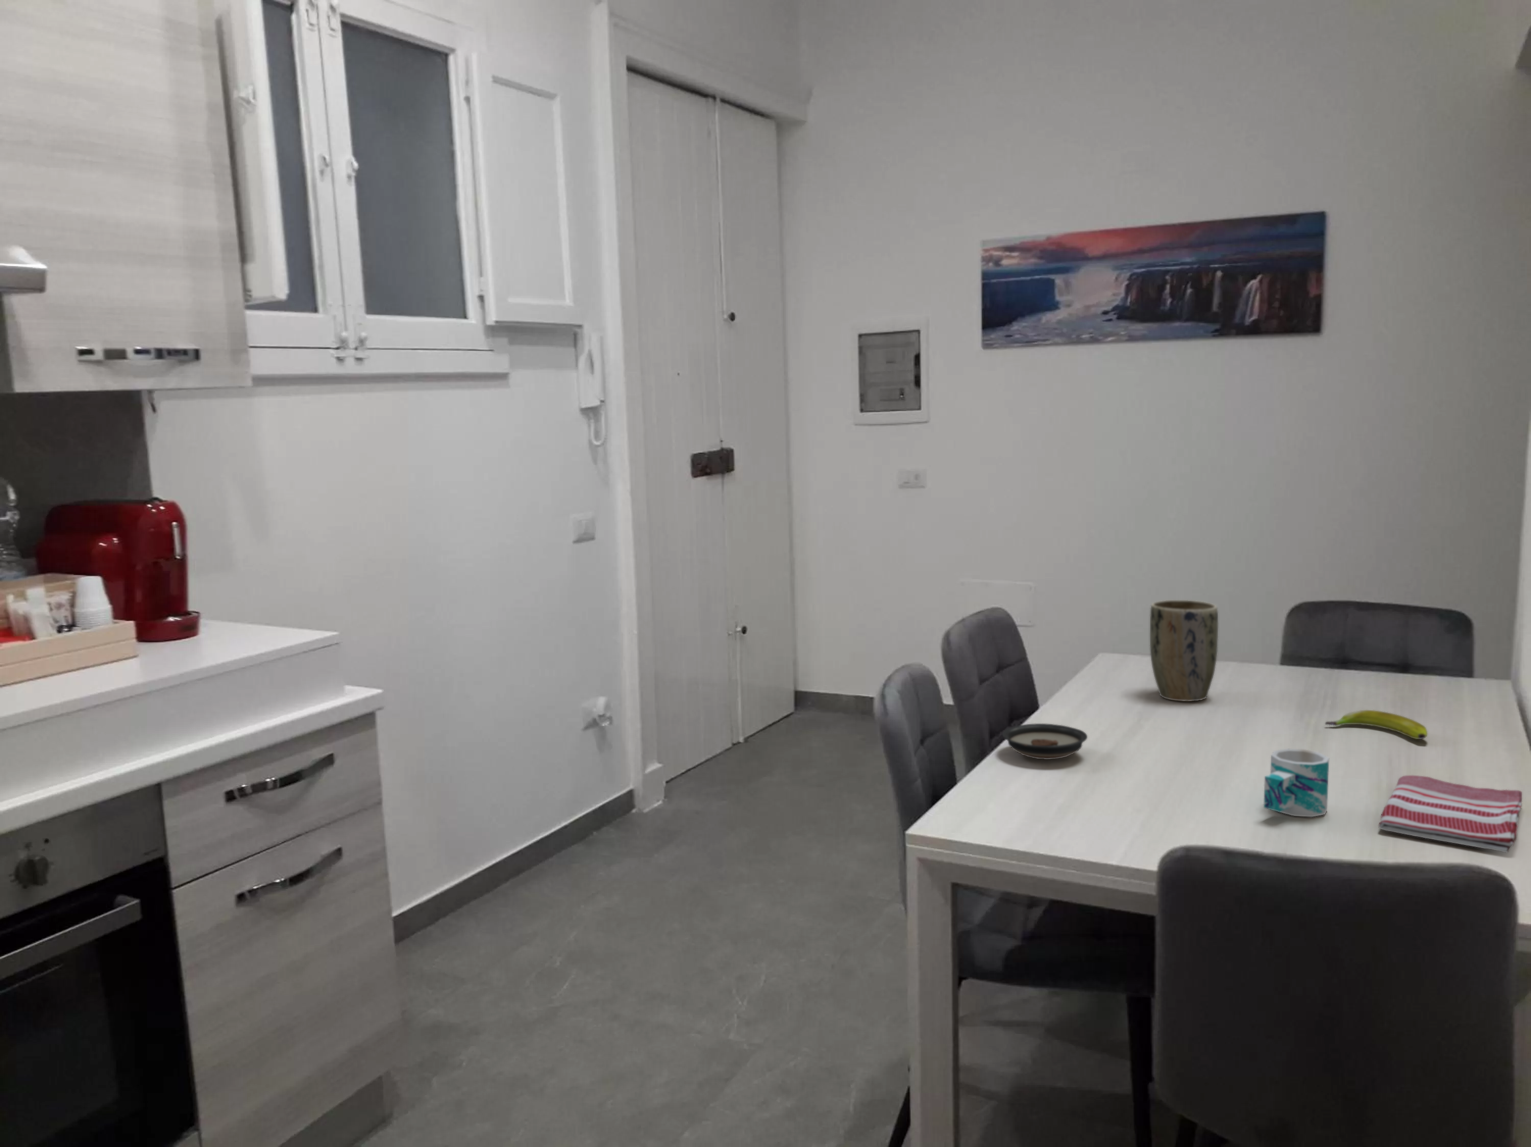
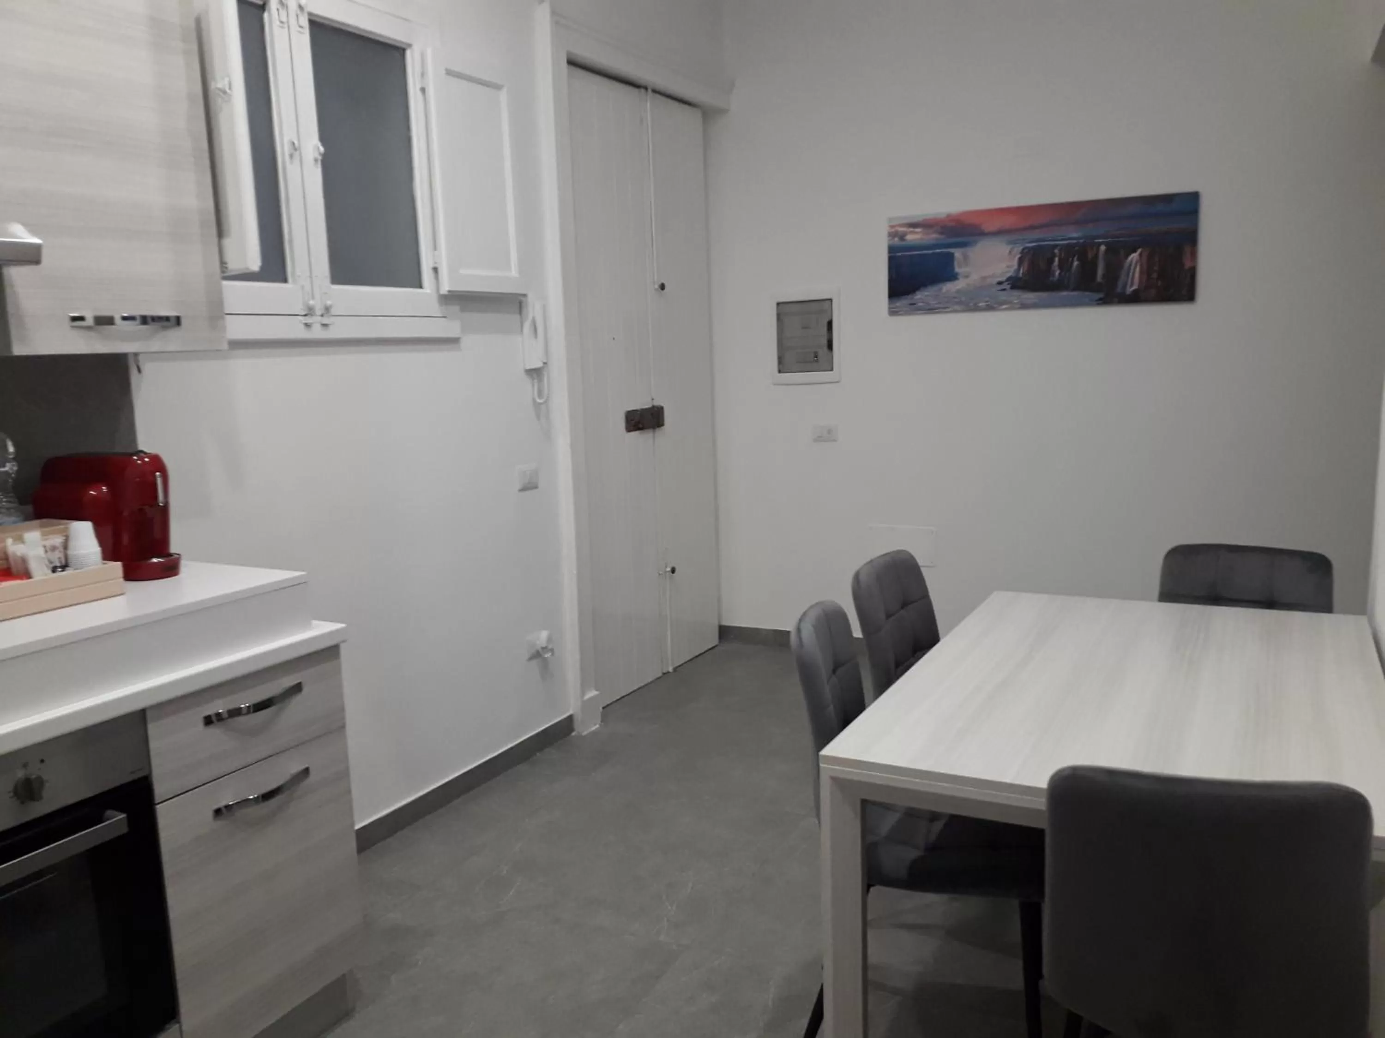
- mug [1263,748,1330,818]
- dish towel [1378,775,1523,853]
- plant pot [1149,600,1219,702]
- banana [1325,710,1427,740]
- saucer [1002,723,1089,760]
